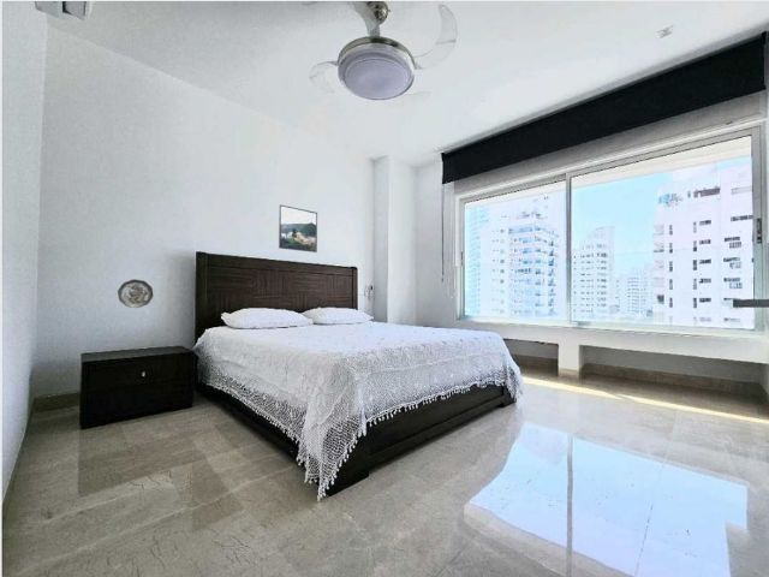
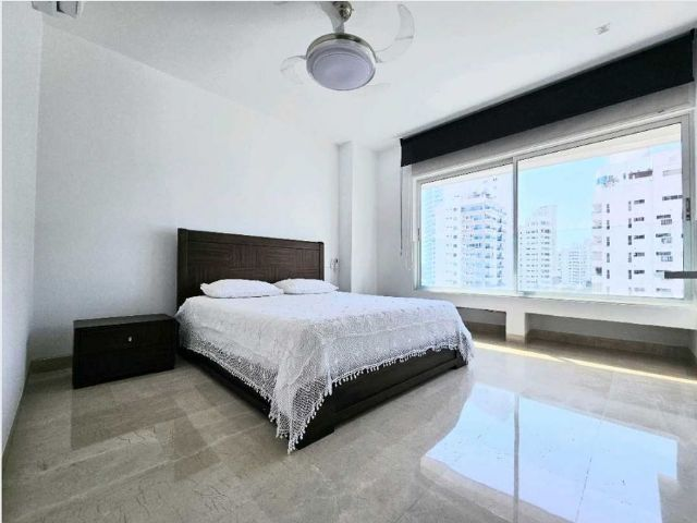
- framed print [278,204,318,254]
- decorative plate [117,278,154,309]
